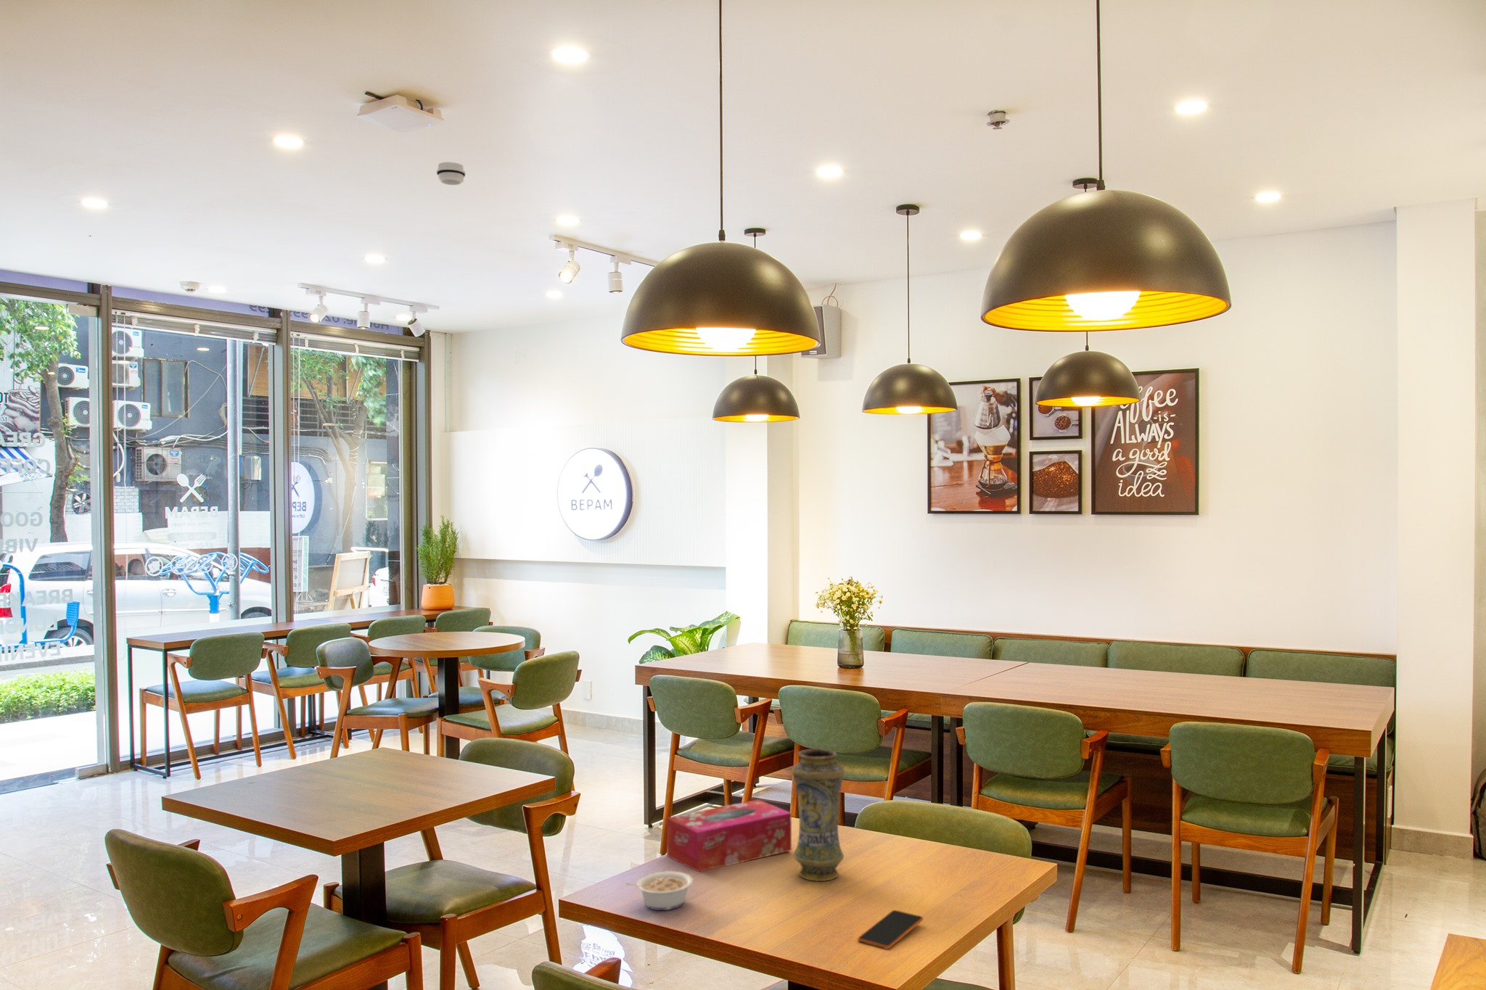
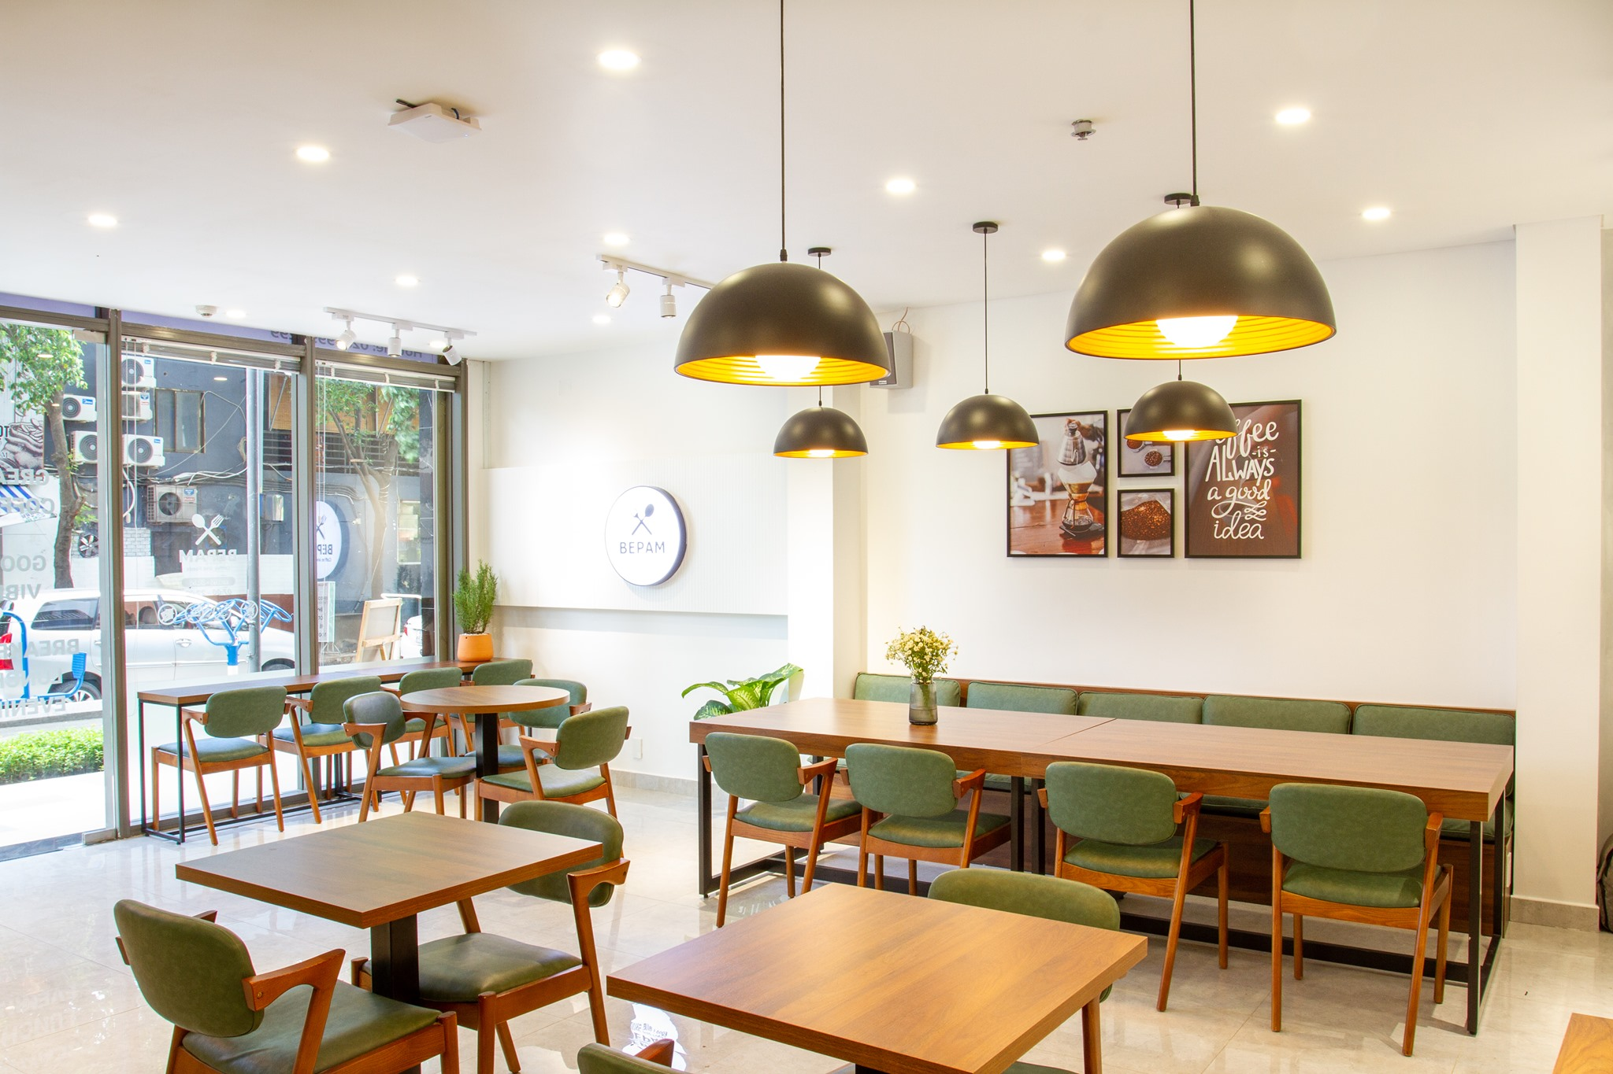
- vase [792,748,845,882]
- tissue box [666,799,792,873]
- smoke detector [435,161,466,186]
- legume [624,871,694,910]
- smartphone [857,909,925,950]
